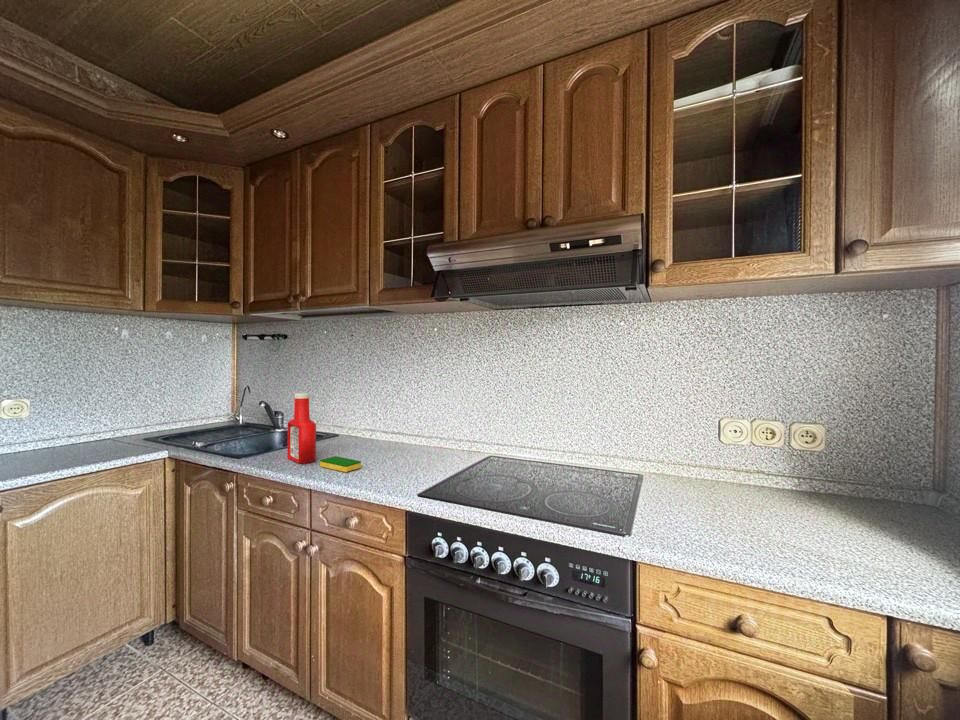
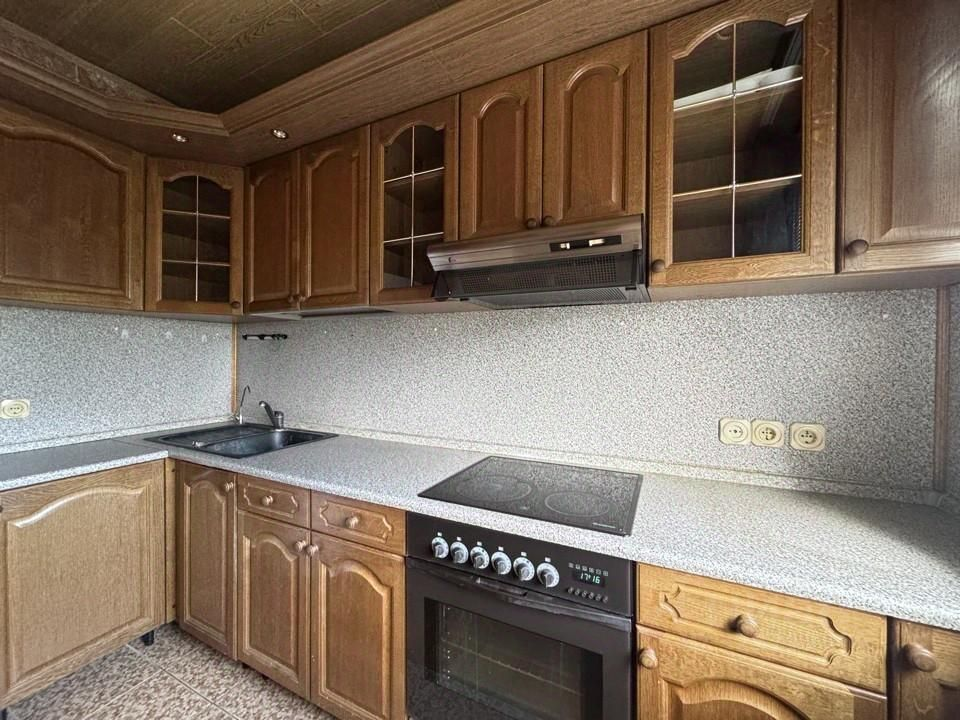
- soap bottle [286,392,317,465]
- dish sponge [319,455,362,473]
